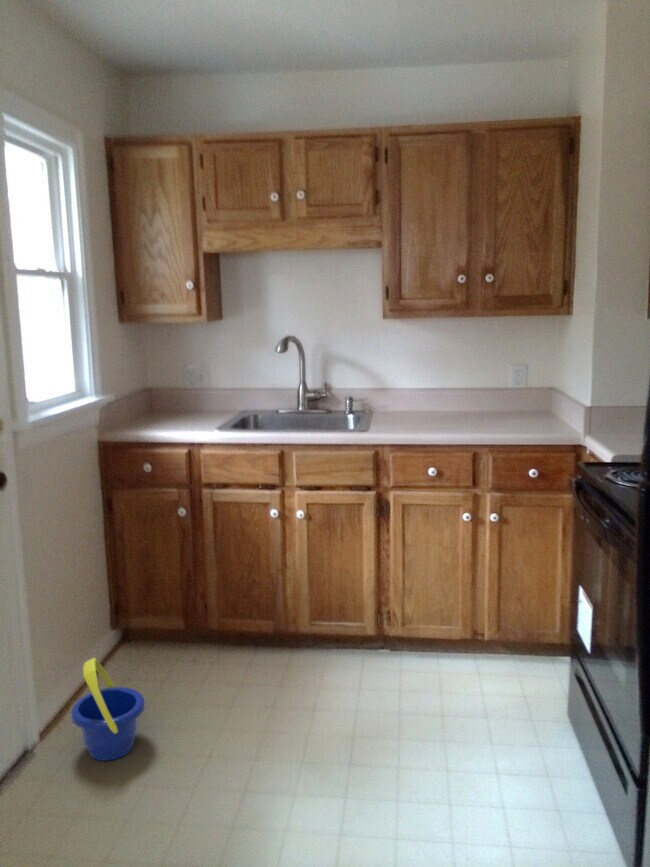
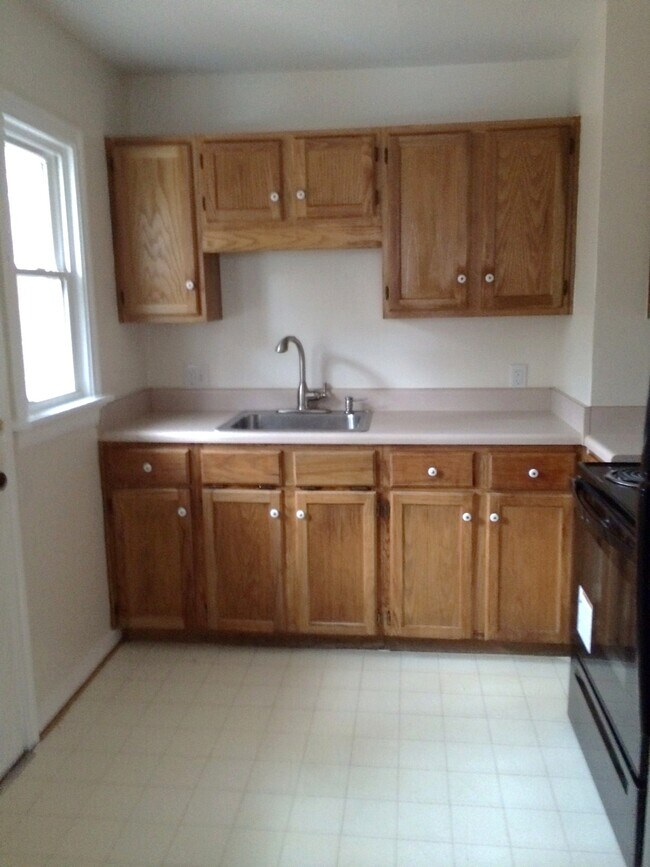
- bucket [70,657,147,762]
